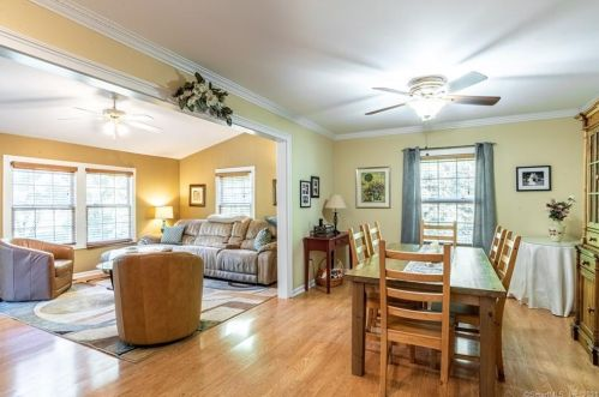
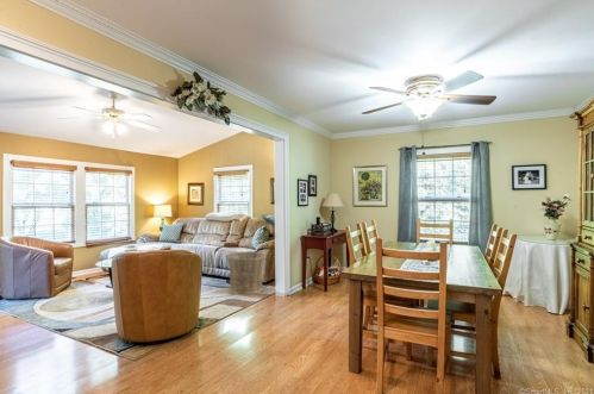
+ basket [224,251,268,295]
